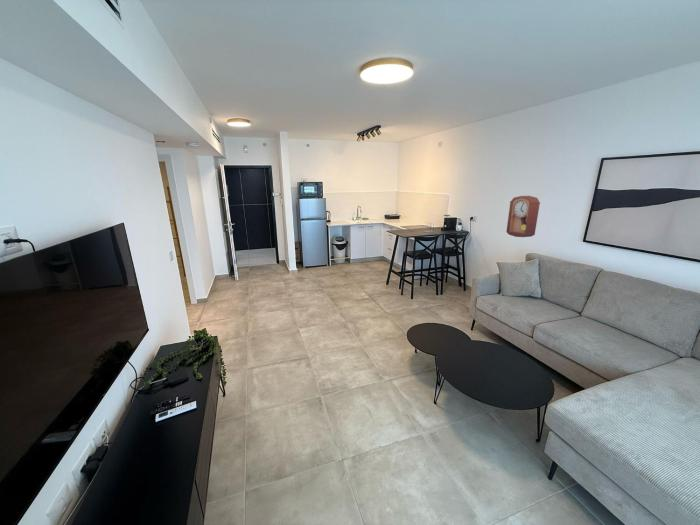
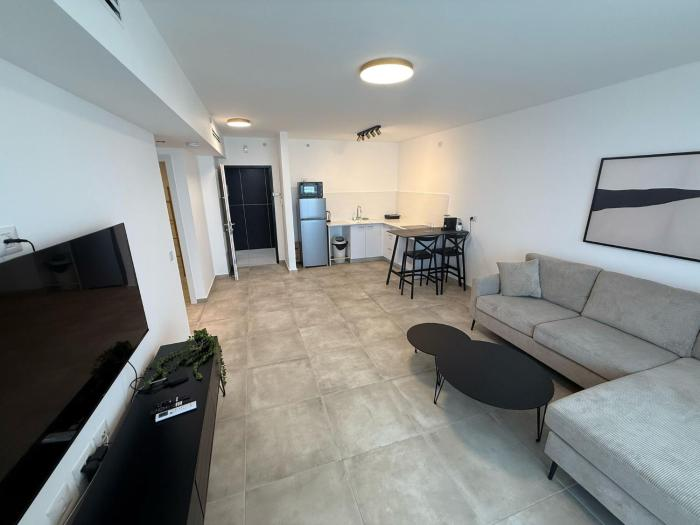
- pendulum clock [505,195,541,238]
